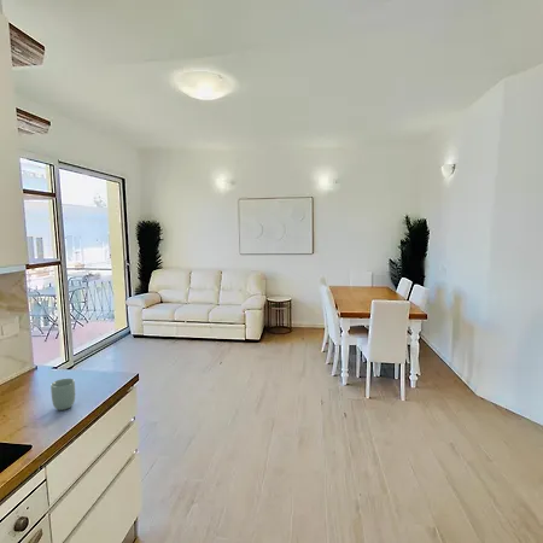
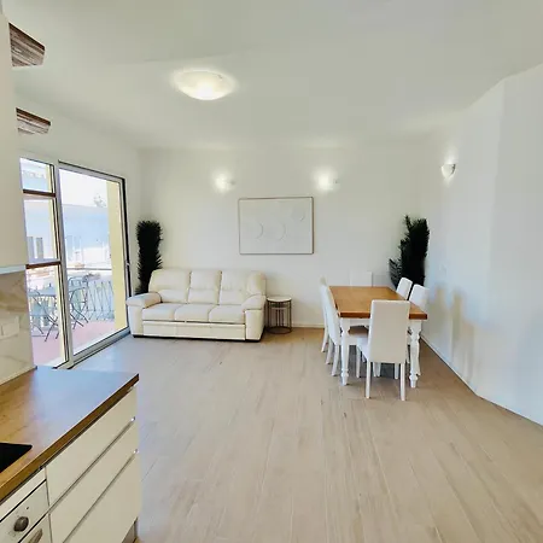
- cup [49,378,76,411]
